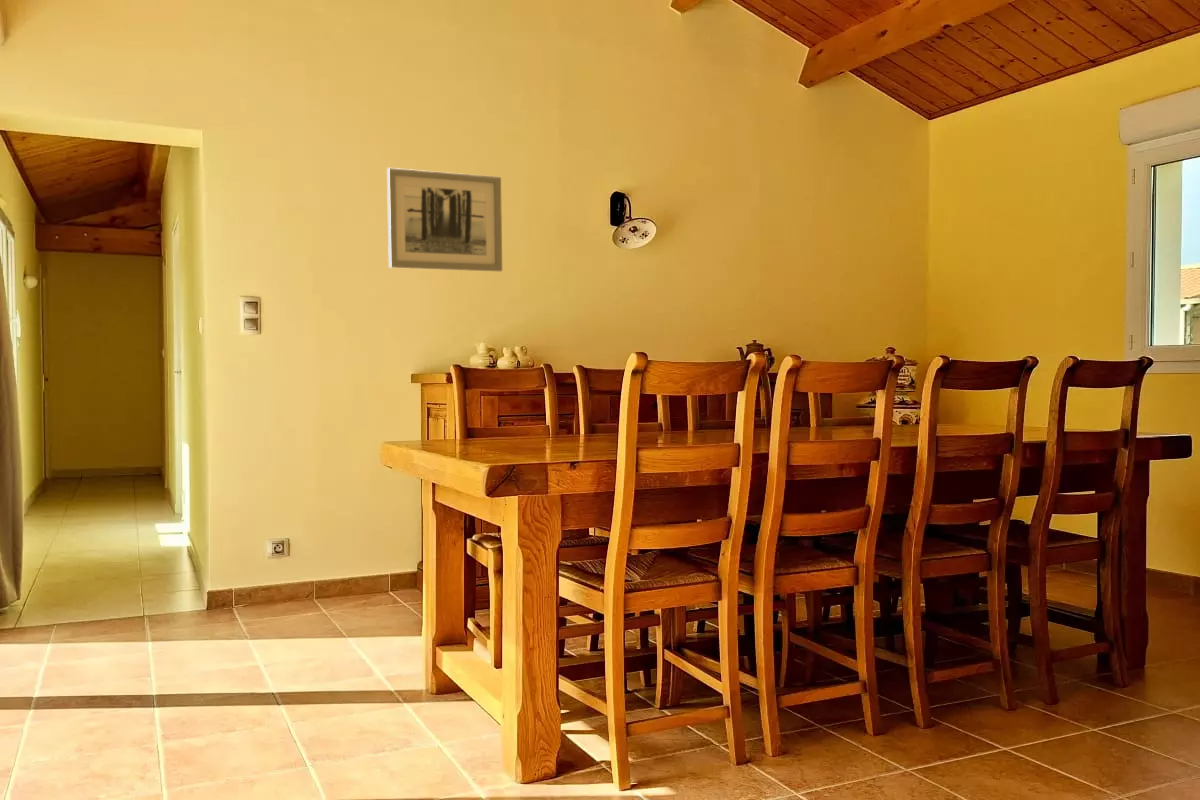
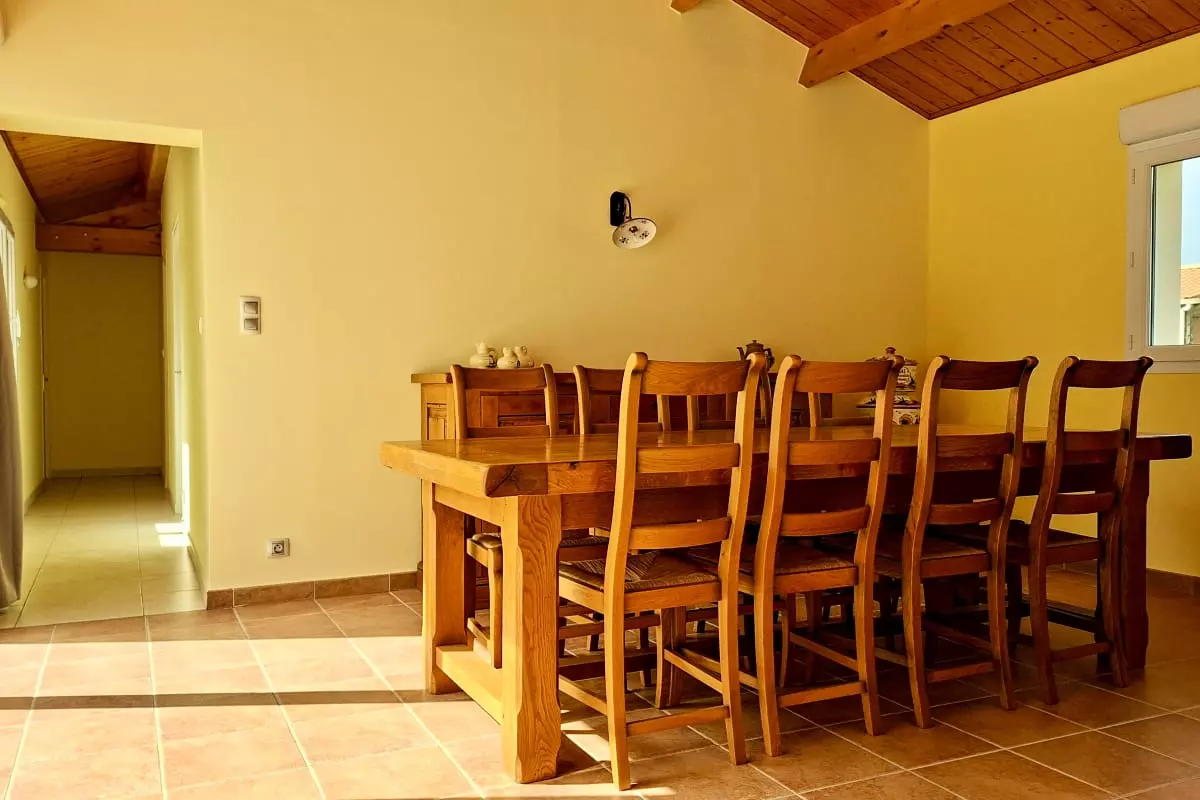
- wall art [386,167,503,273]
